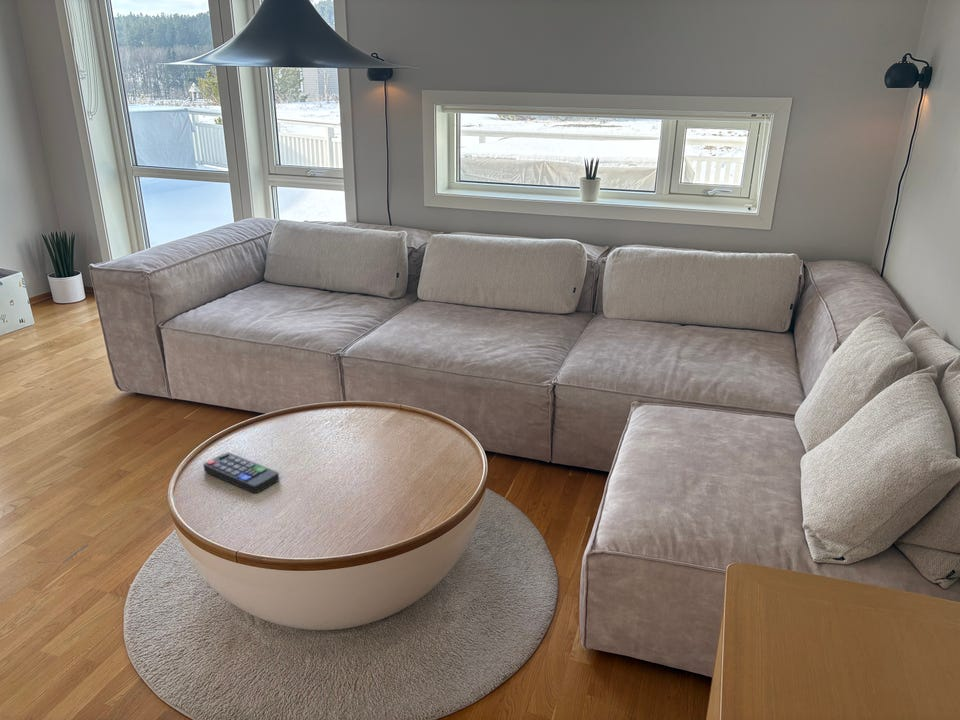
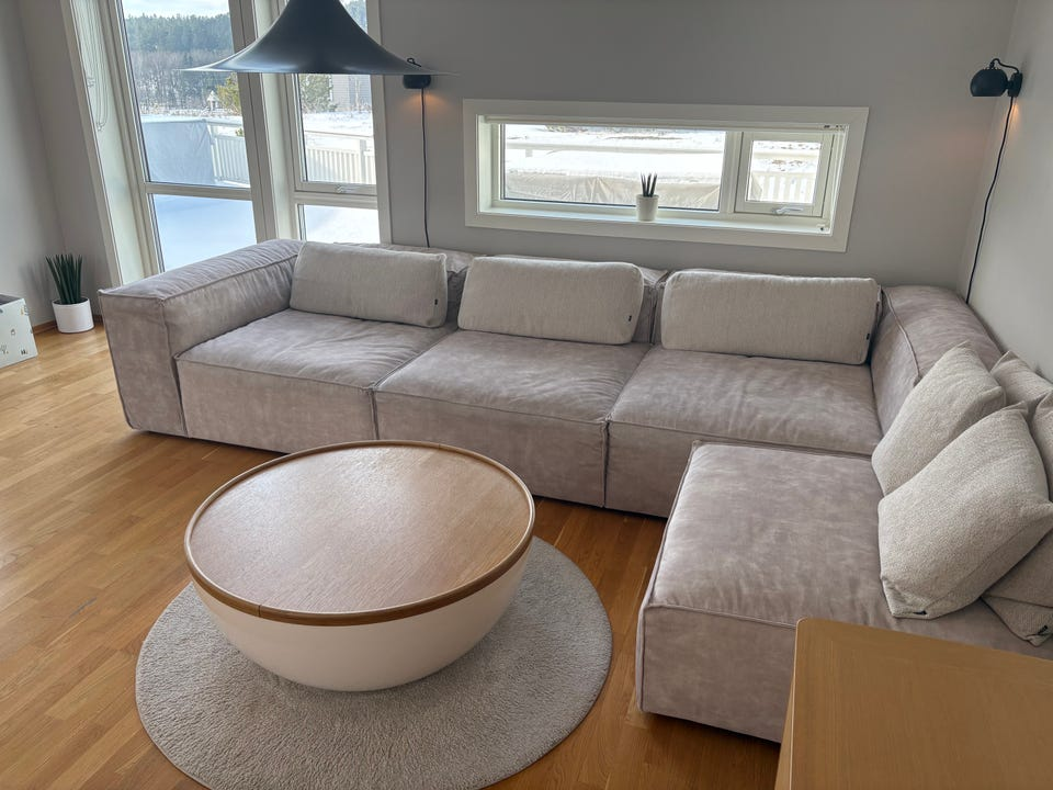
- remote control [203,451,280,494]
